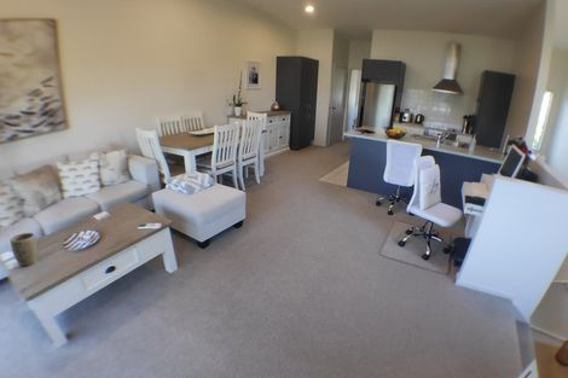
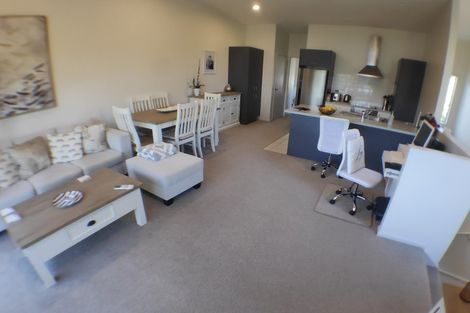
- plant pot [10,232,39,267]
